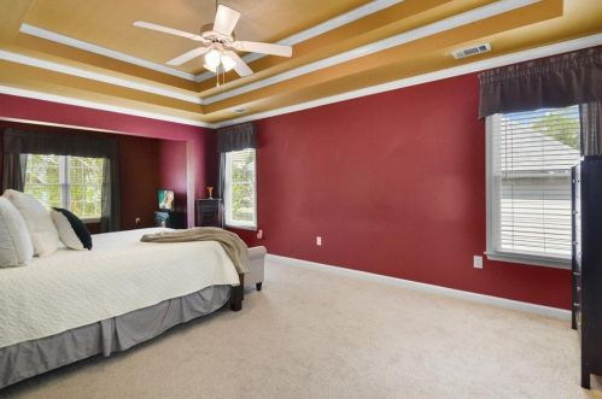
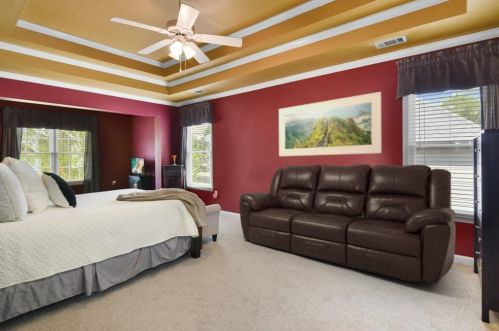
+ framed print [278,91,383,157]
+ sofa [238,163,457,285]
